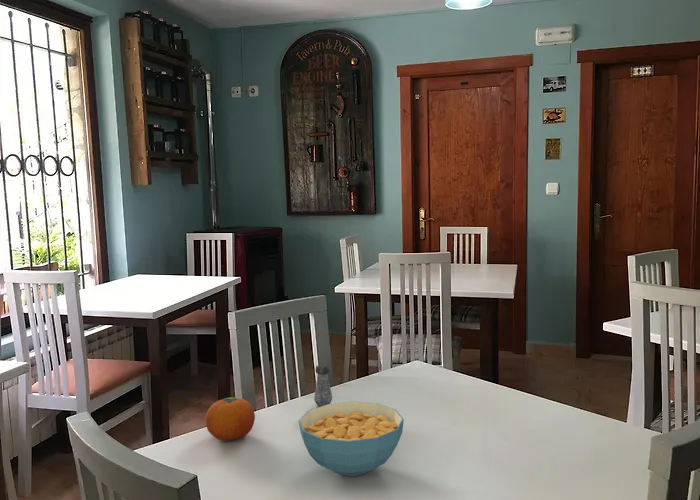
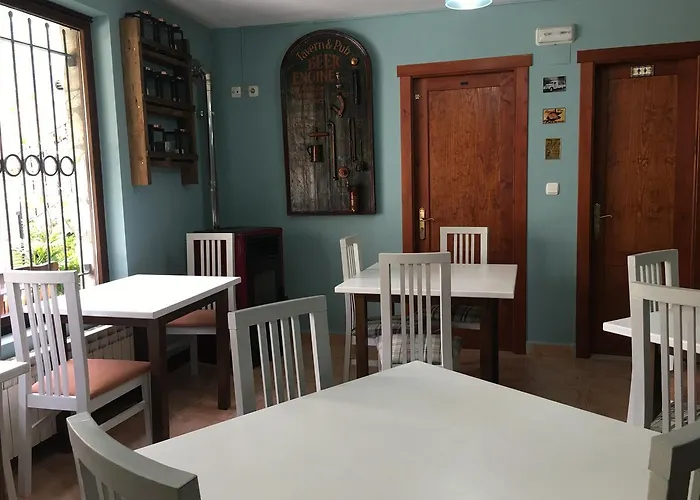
- salt shaker [313,363,333,407]
- fruit [205,396,256,442]
- cereal bowl [298,400,405,477]
